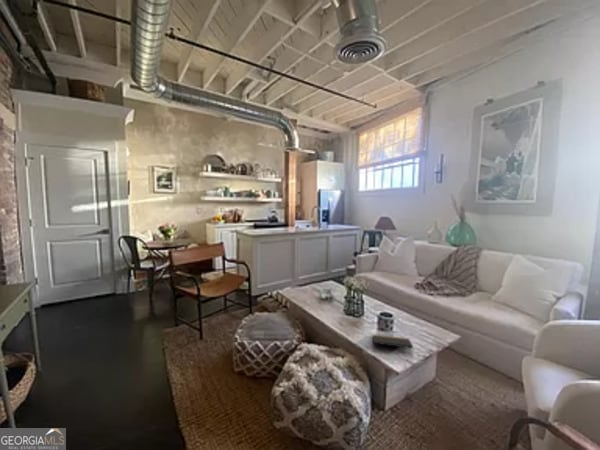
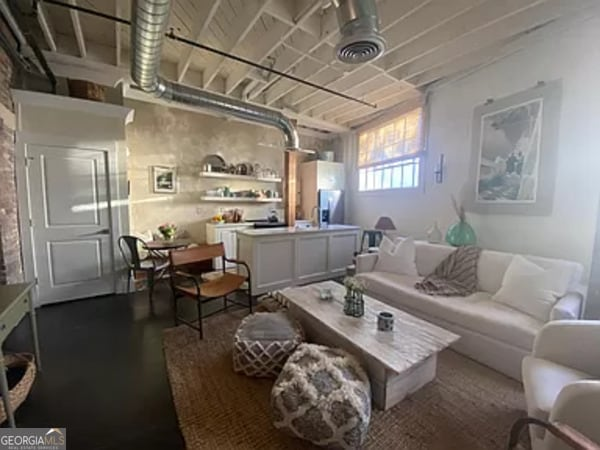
- notepad [372,334,415,354]
